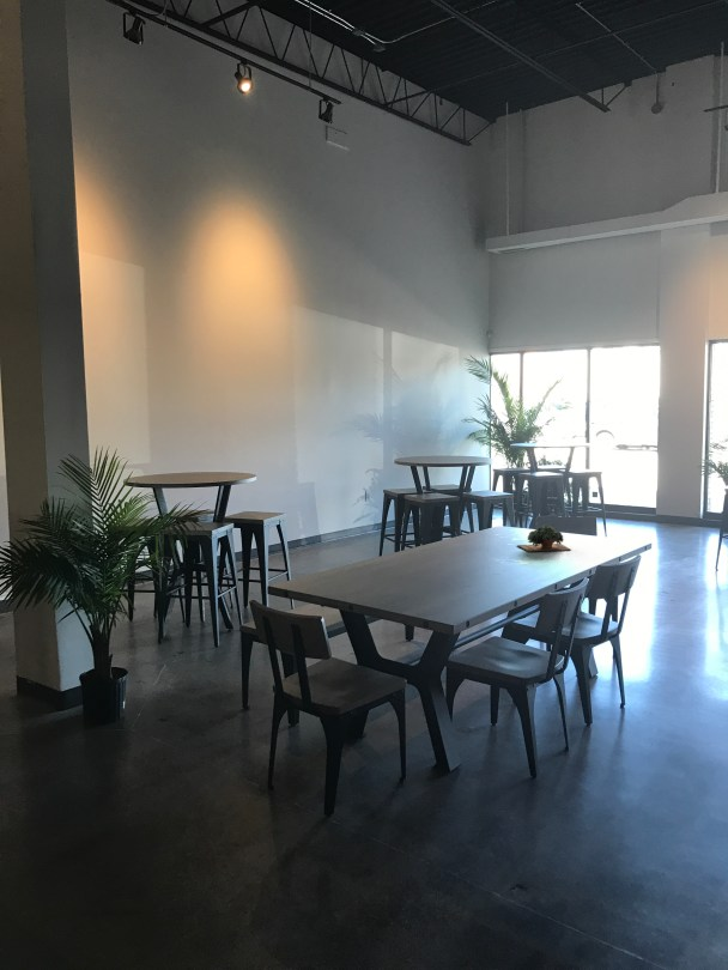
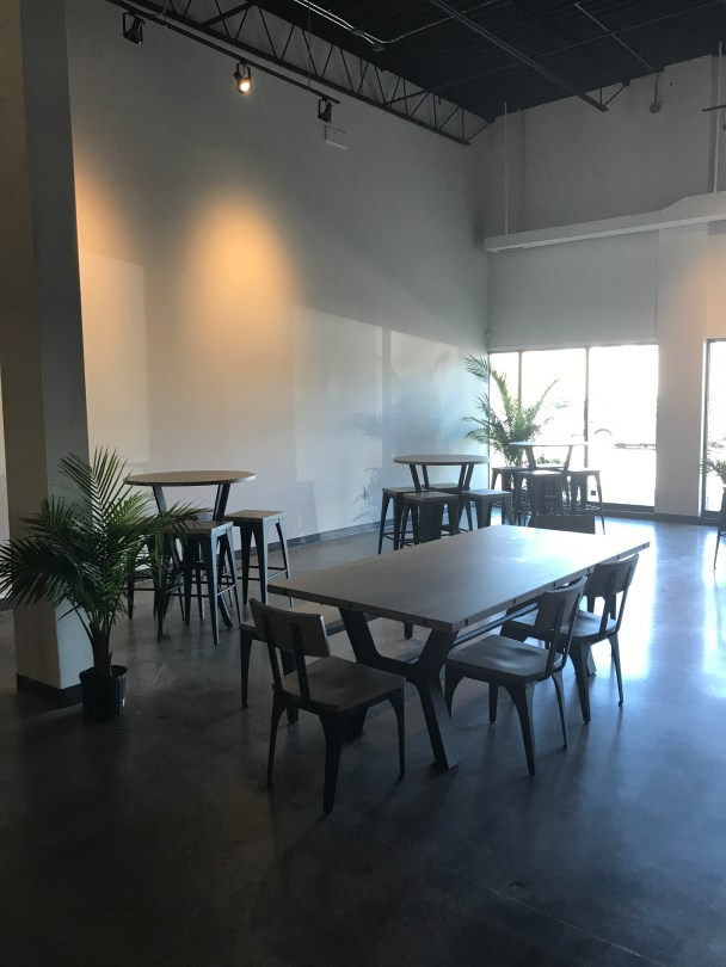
- succulent plant [516,523,571,553]
